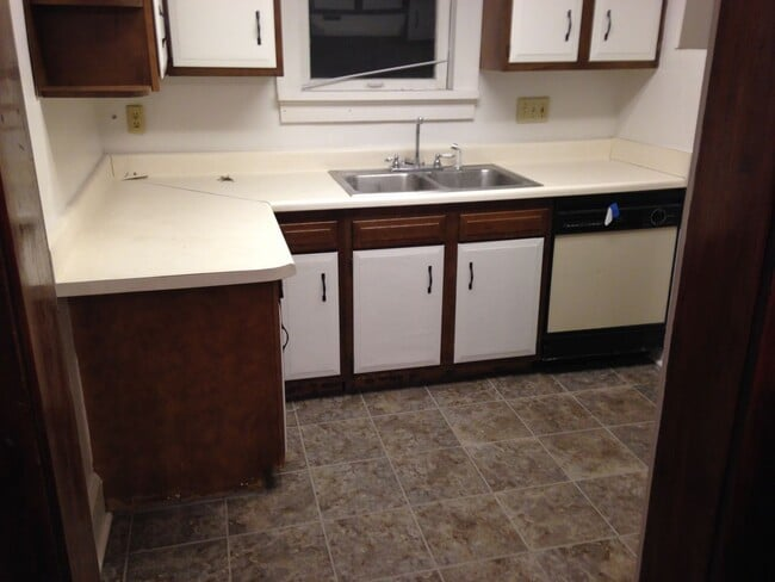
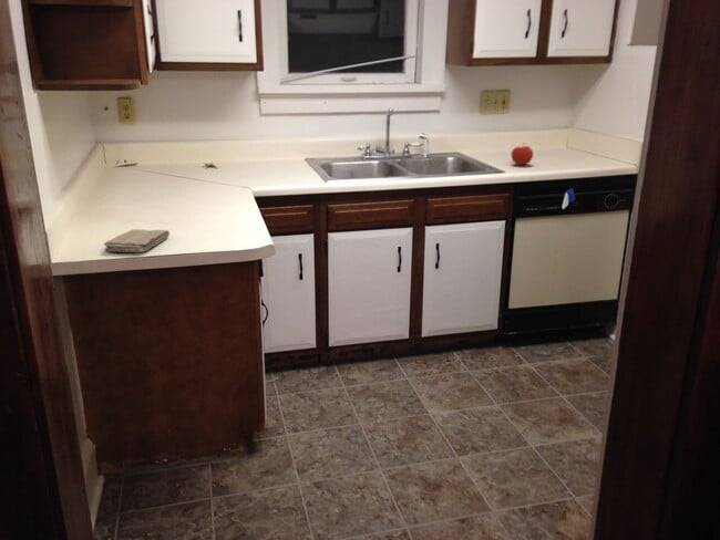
+ washcloth [103,228,171,253]
+ fruit [511,142,534,166]
